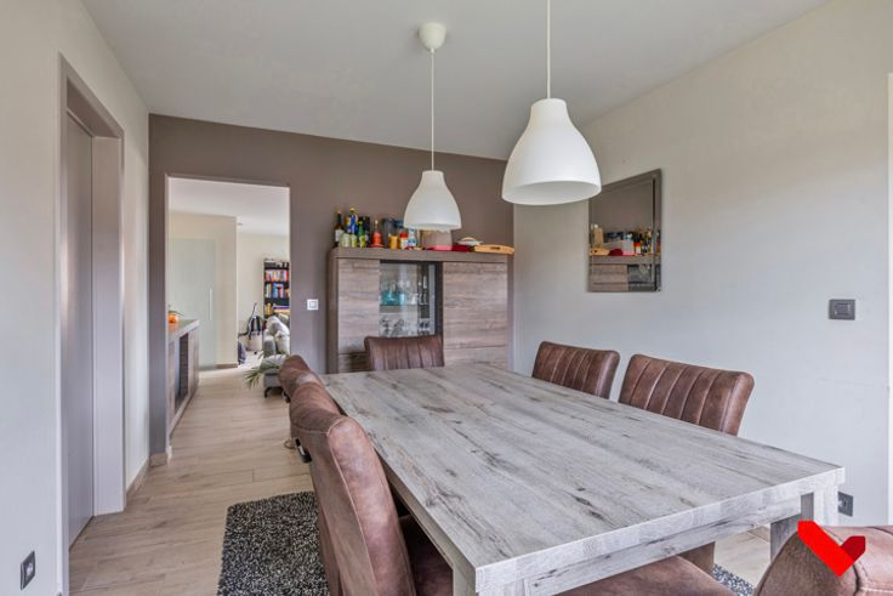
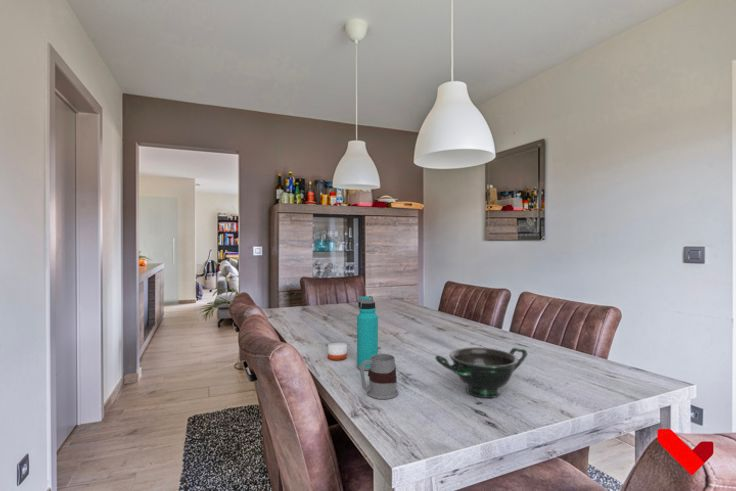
+ mug [359,353,399,400]
+ water bottle [356,295,379,371]
+ bowl [434,346,528,399]
+ candle [327,336,348,361]
